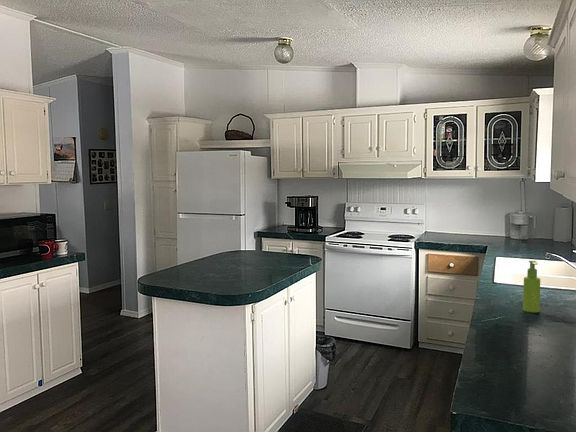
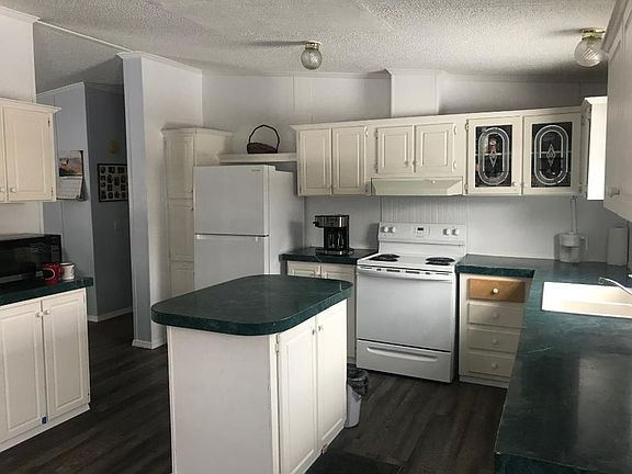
- soap dispenser [522,260,541,313]
